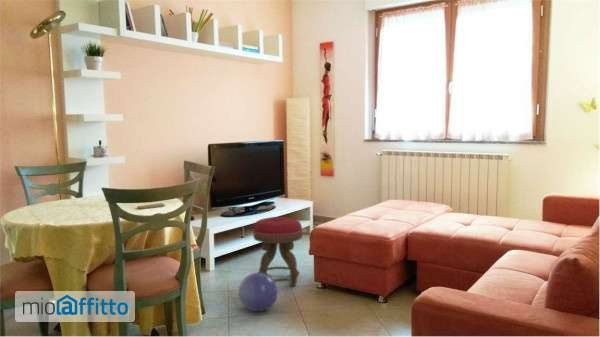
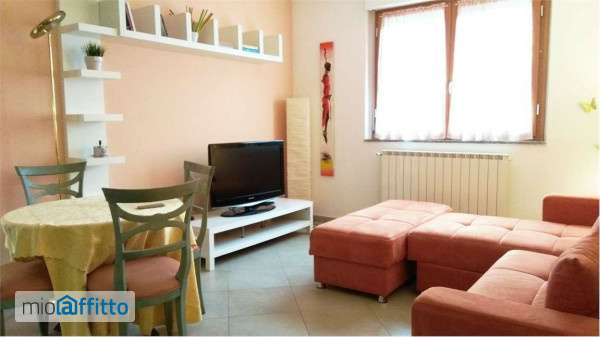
- stool [252,216,303,287]
- ball [238,271,279,312]
